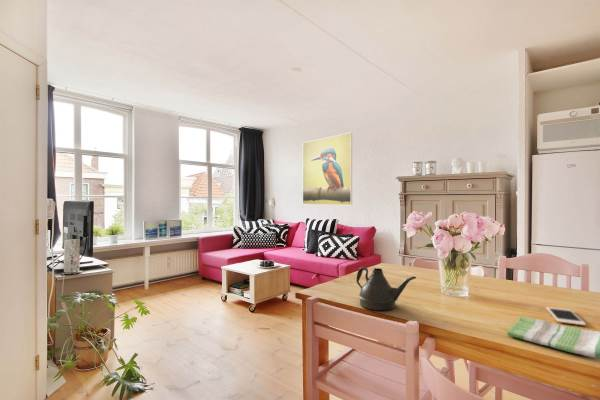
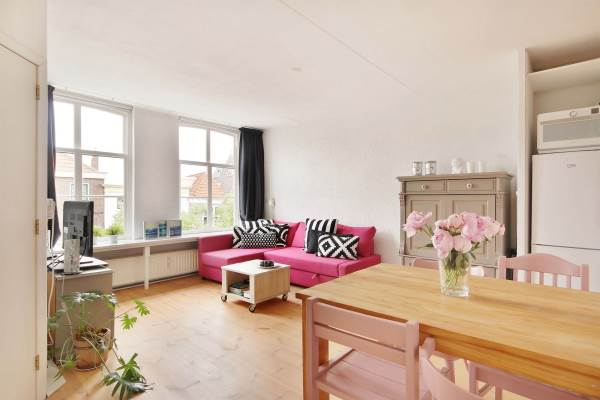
- dish towel [506,316,600,360]
- teapot [355,266,417,311]
- cell phone [545,306,587,327]
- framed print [302,132,353,206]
